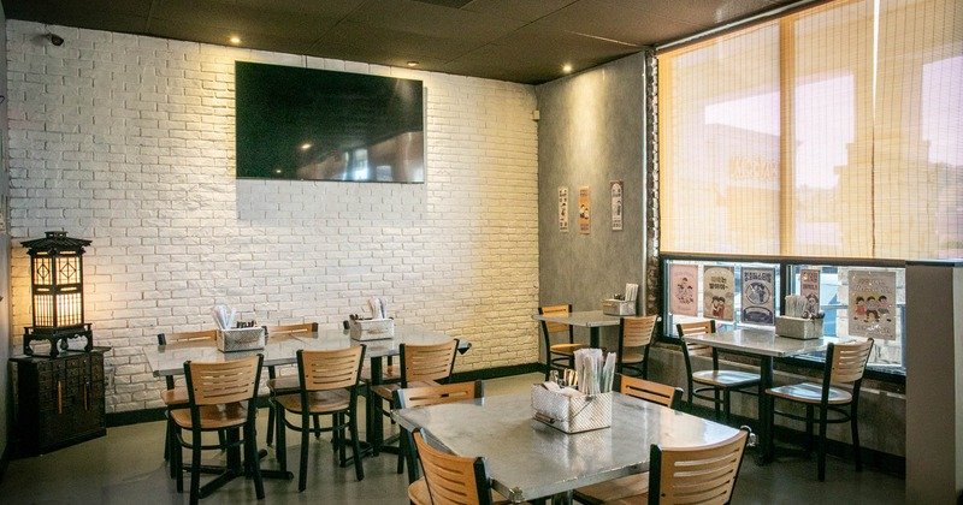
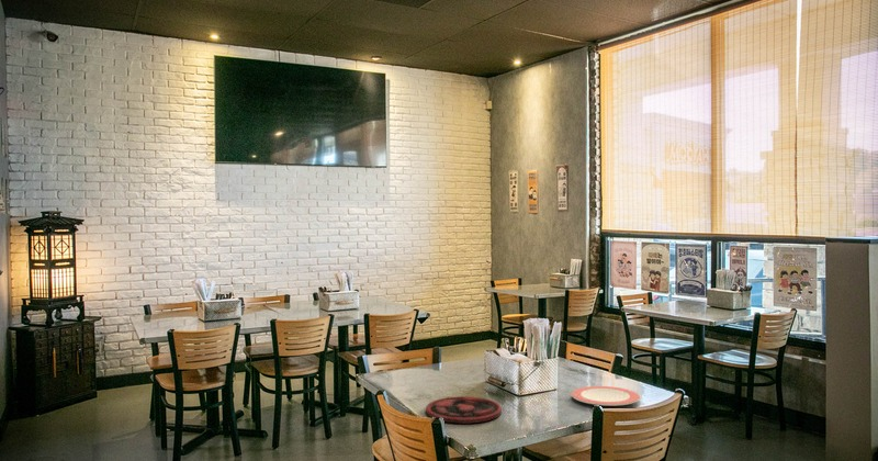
+ plate [425,395,503,424]
+ plate [571,385,641,407]
